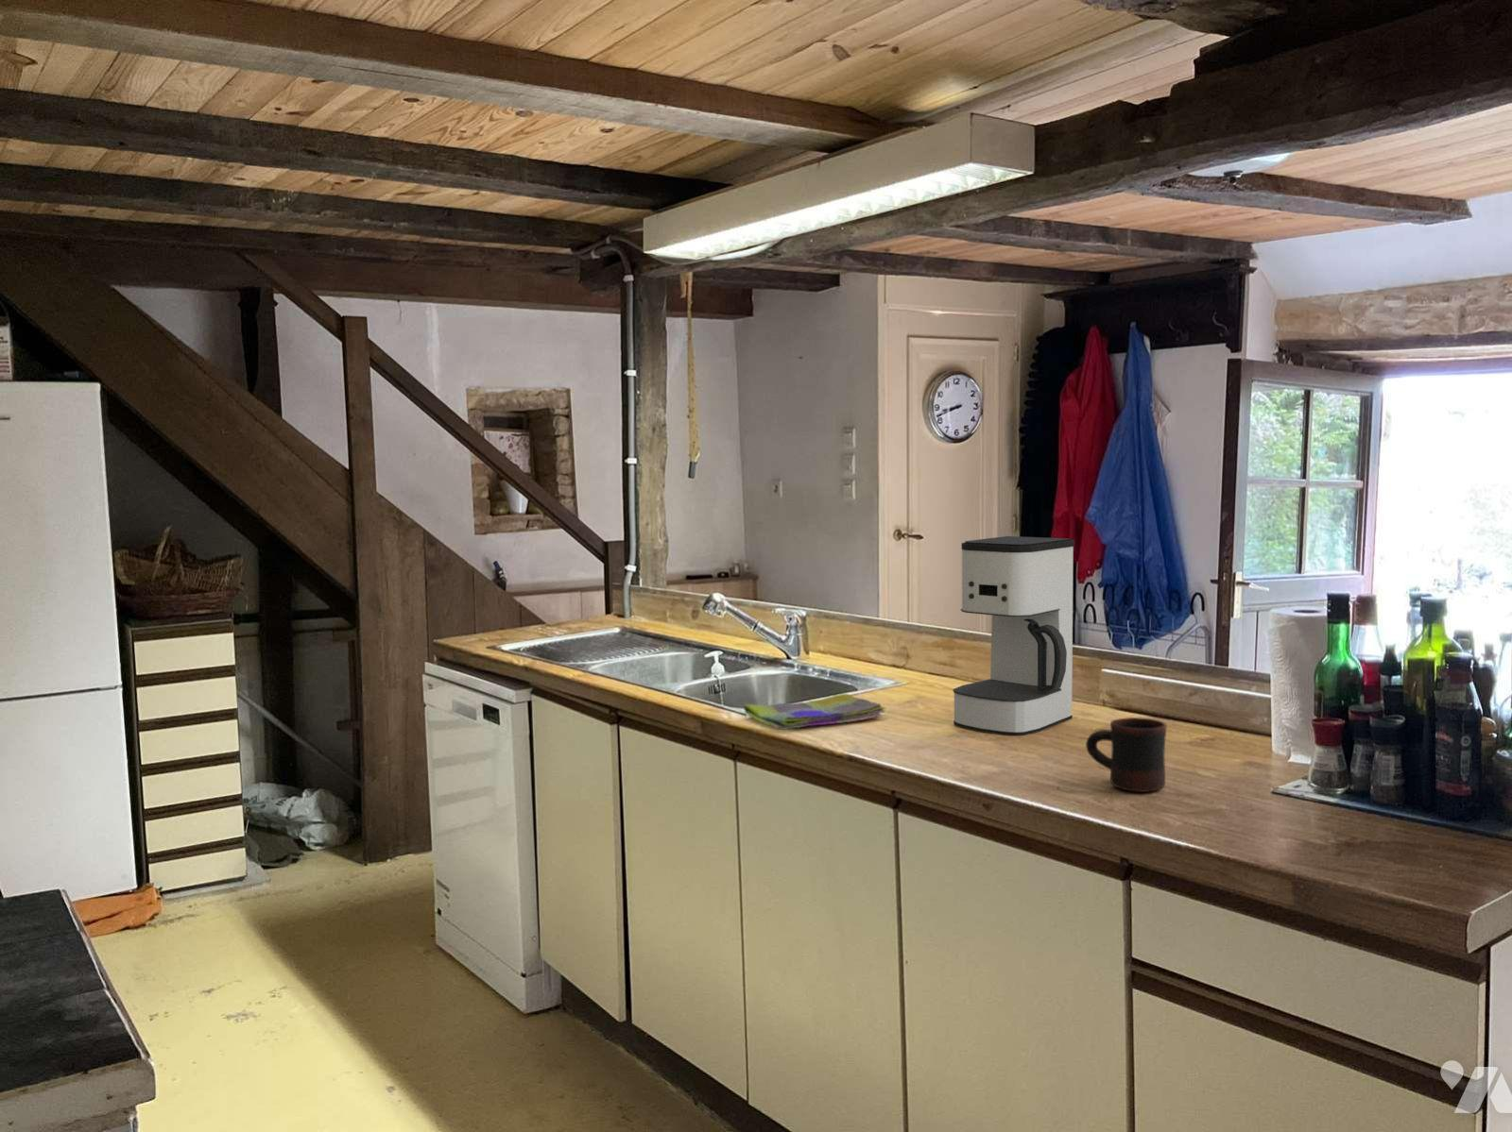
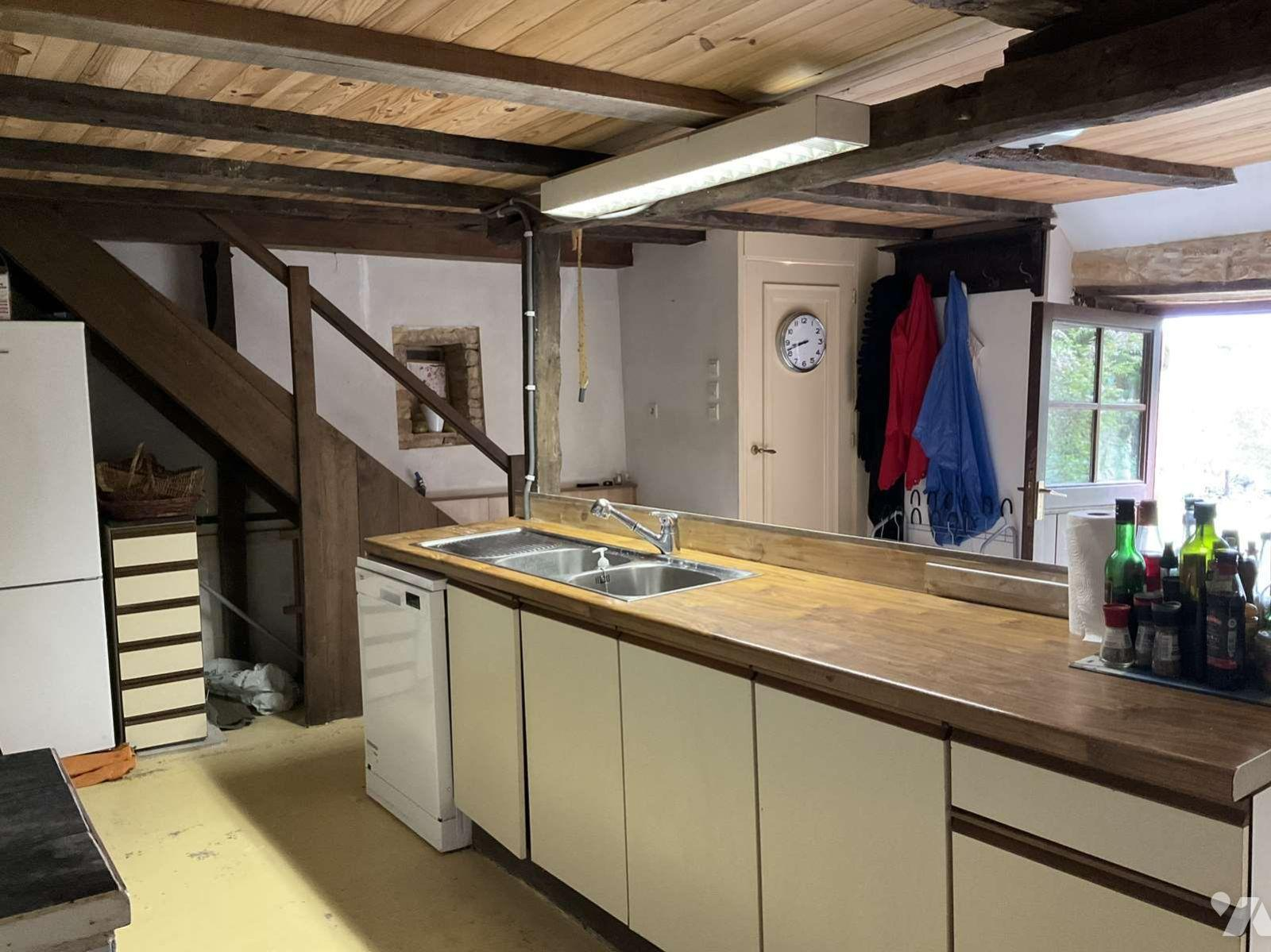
- mug [1085,717,1168,793]
- coffee maker [953,535,1075,736]
- dish towel [742,693,886,731]
